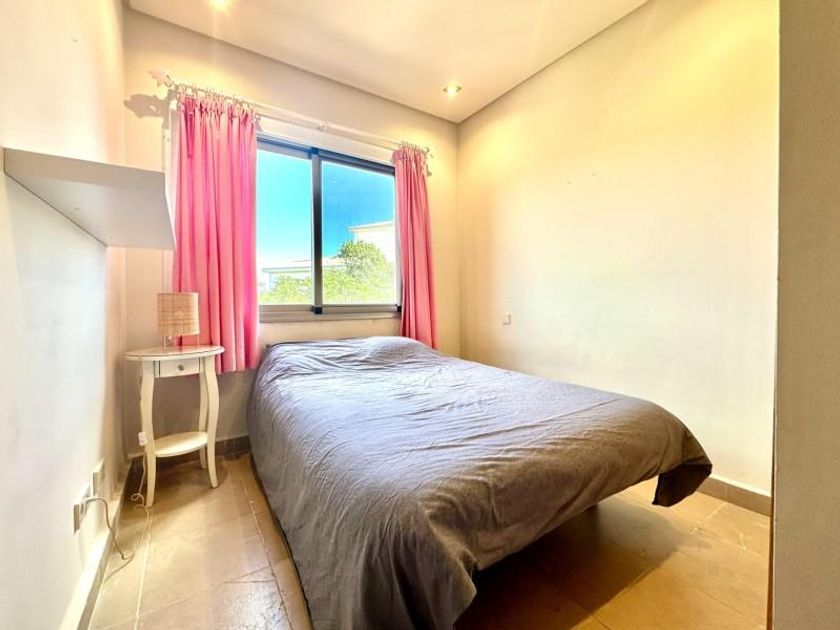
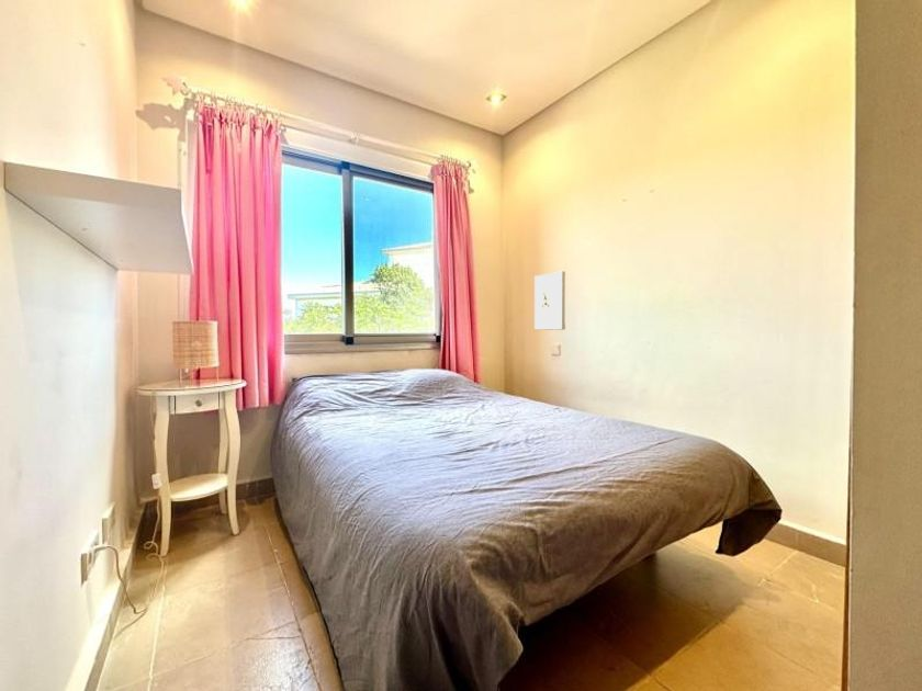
+ wall sculpture [533,270,566,331]
